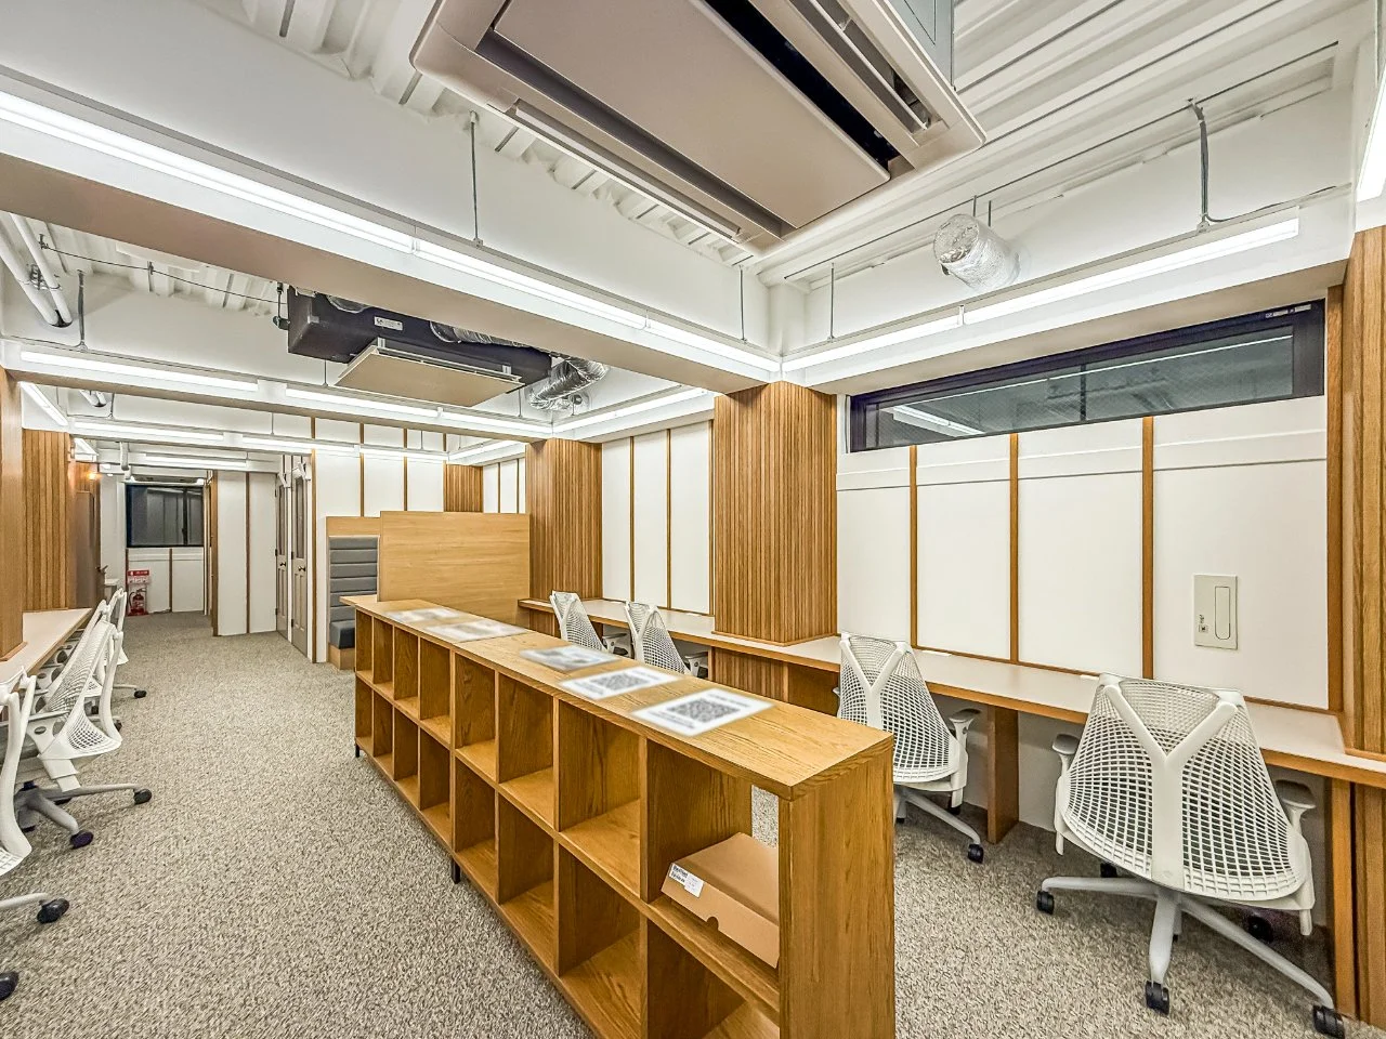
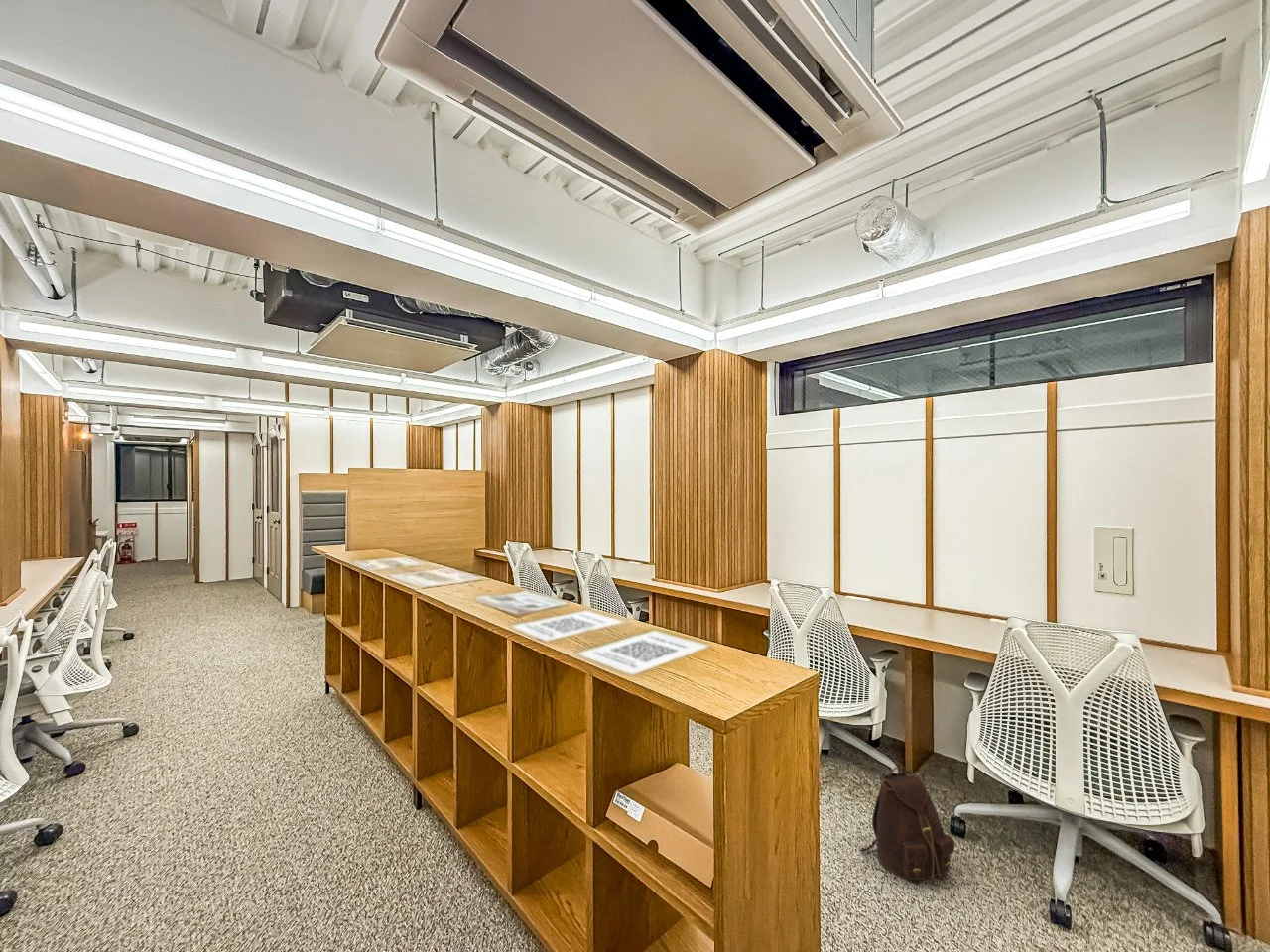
+ backpack [858,766,955,881]
